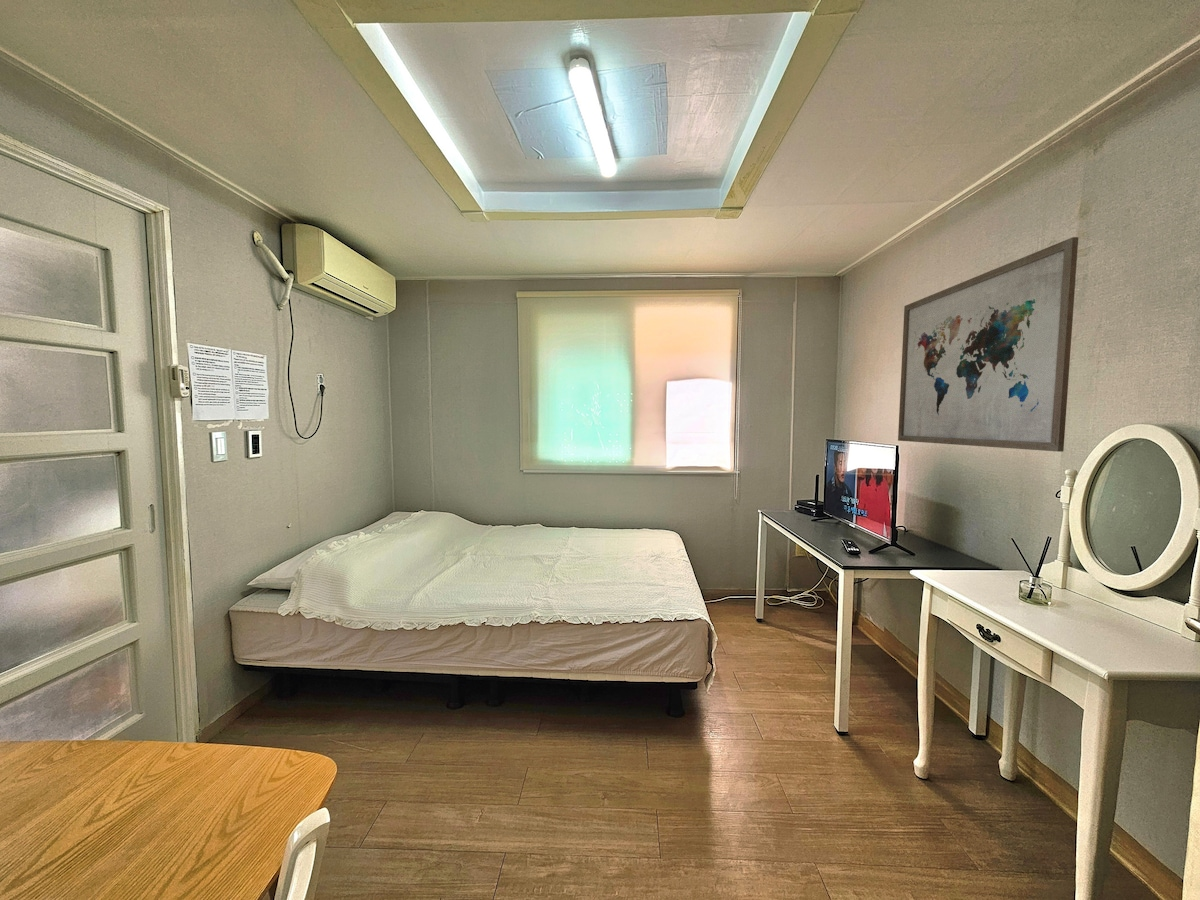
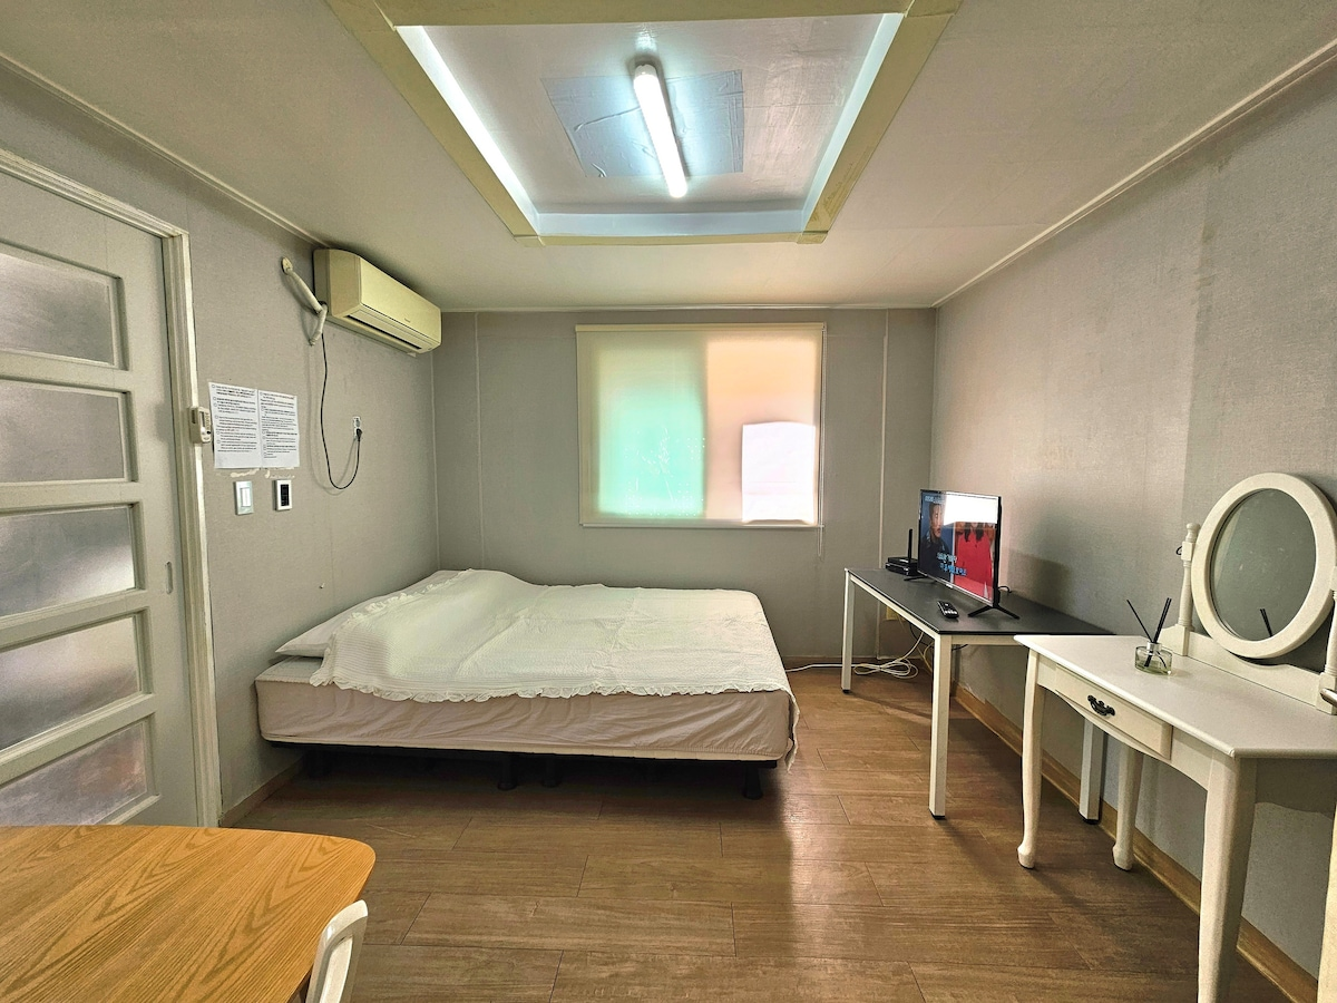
- wall art [897,236,1079,453]
